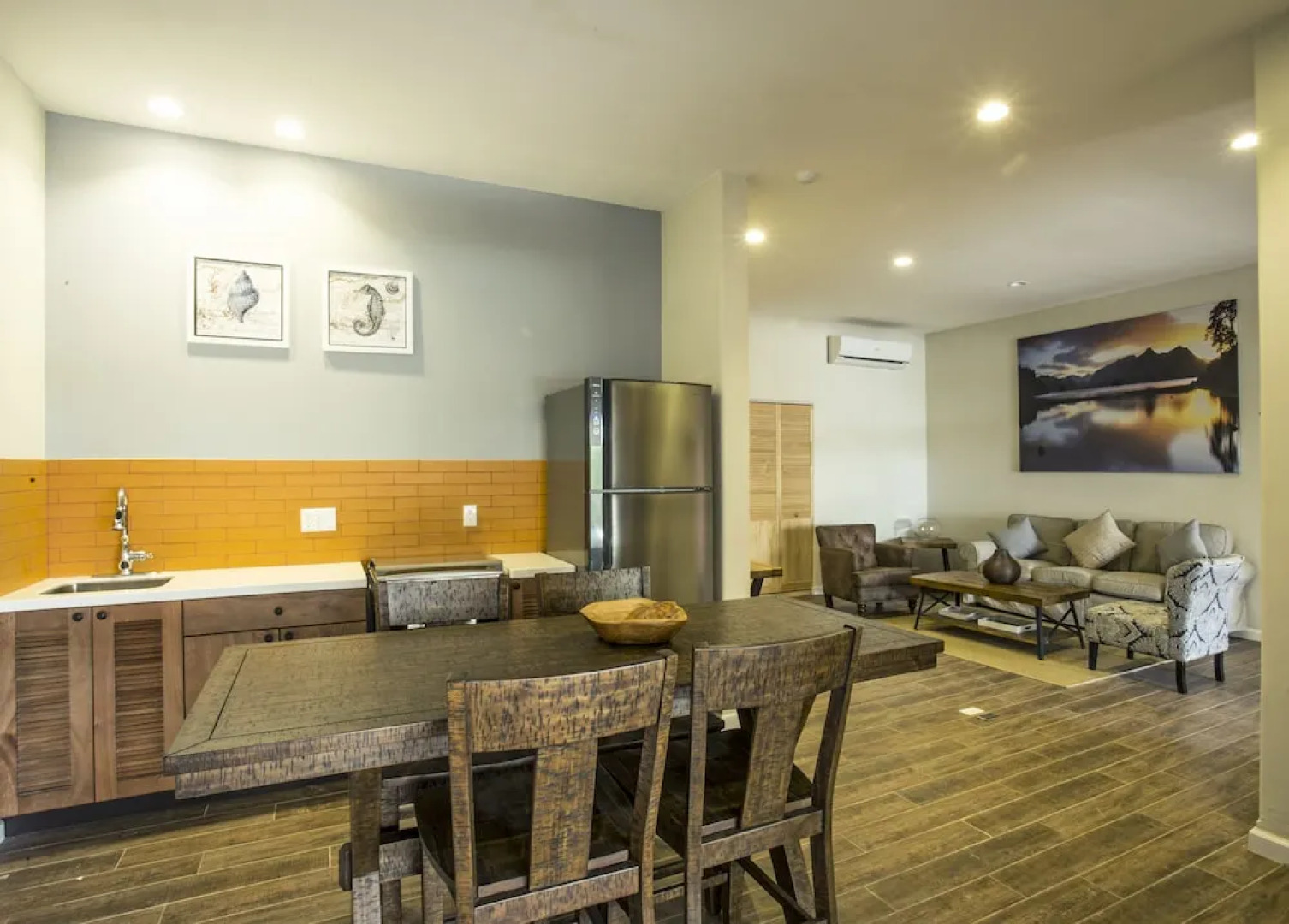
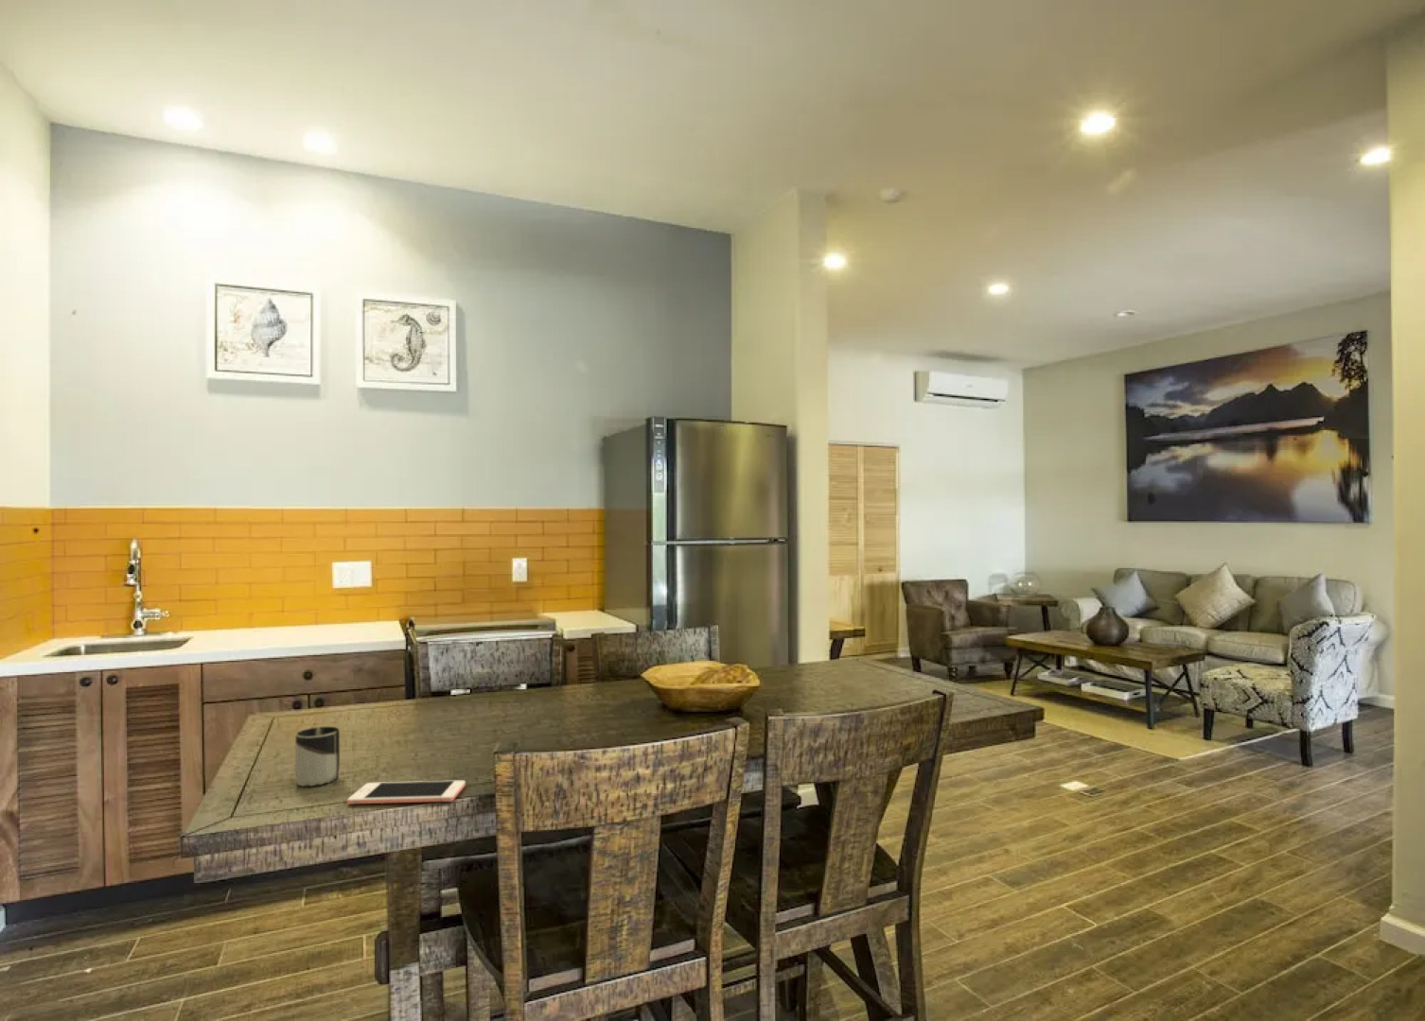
+ cup [294,726,340,788]
+ cell phone [346,780,467,806]
